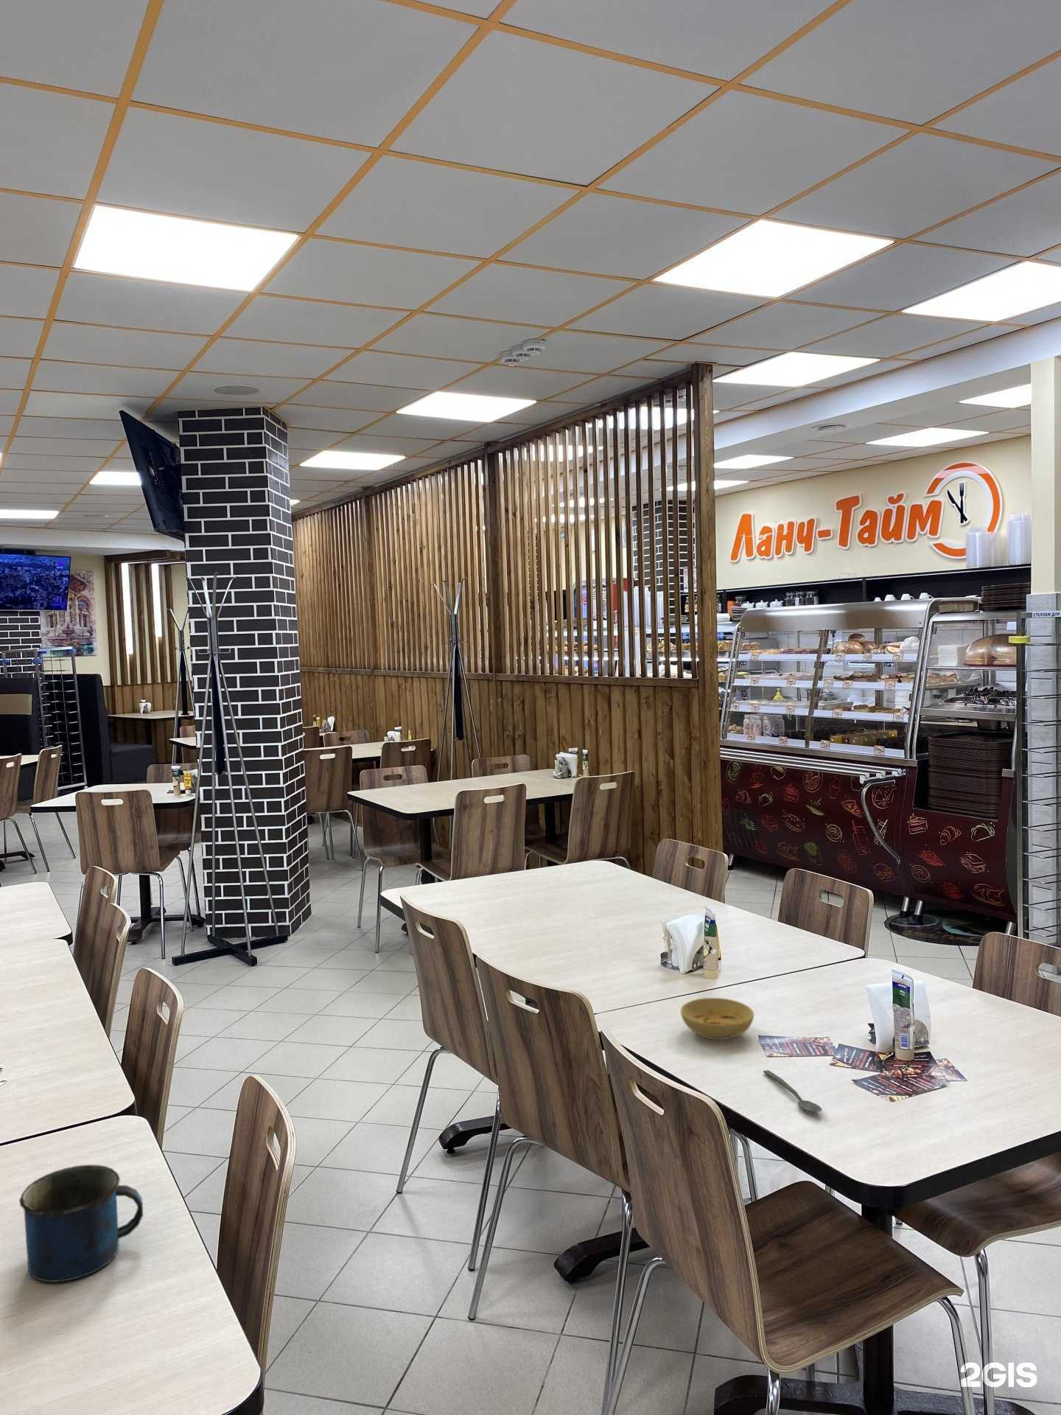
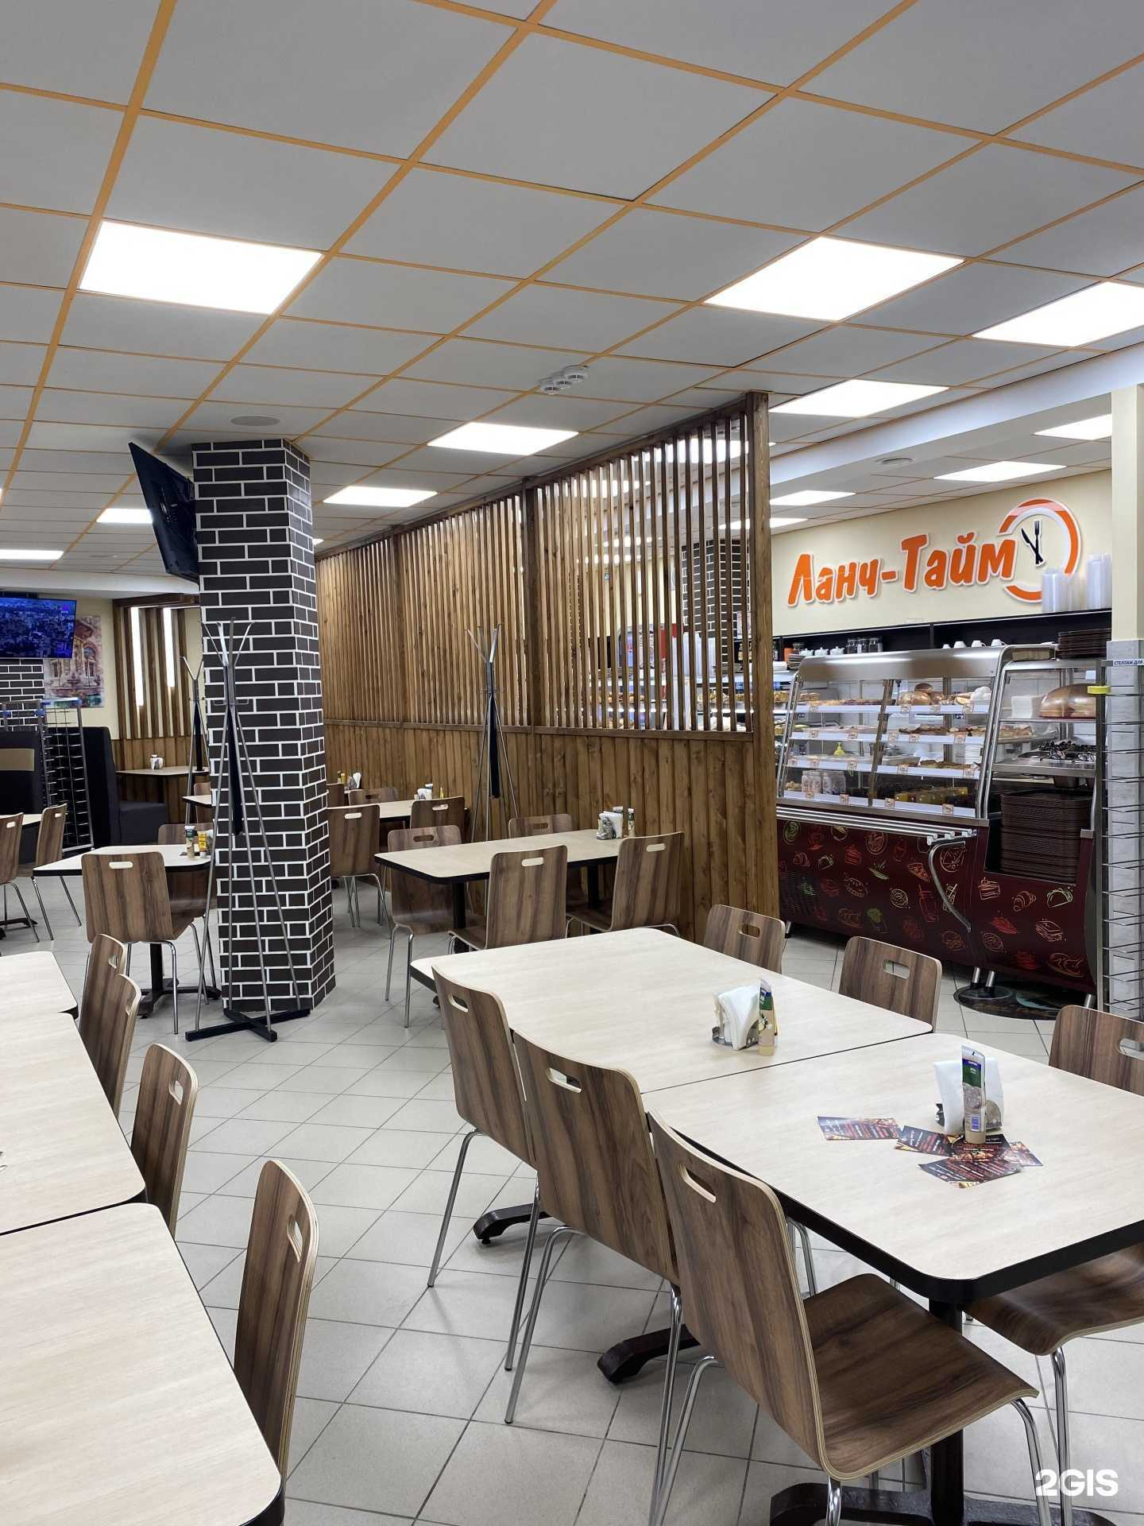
- mug [19,1163,144,1284]
- bowl [680,997,755,1041]
- spoon [762,1070,822,1113]
